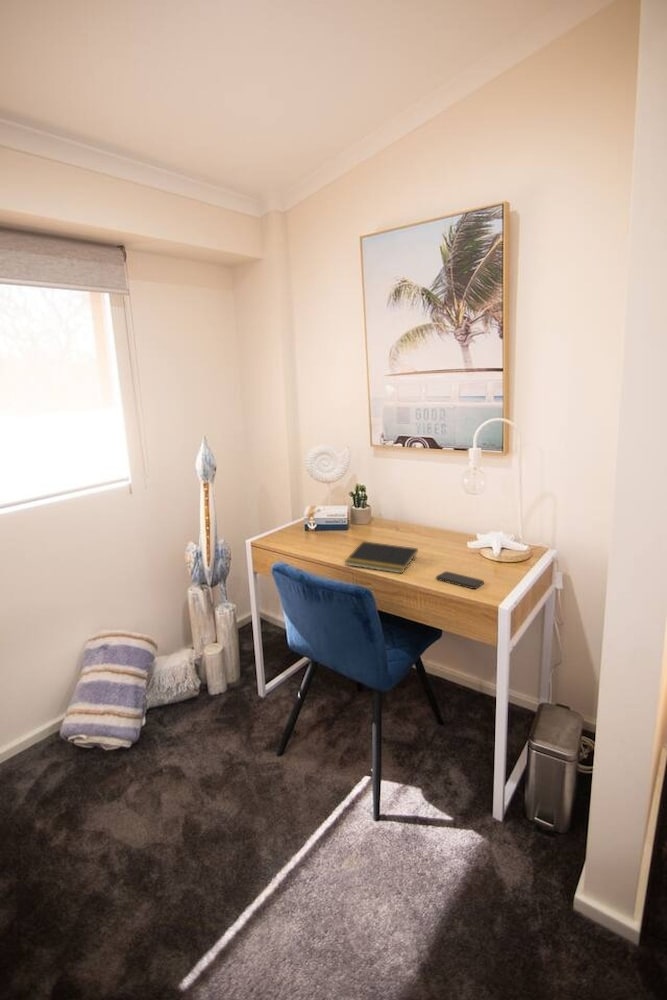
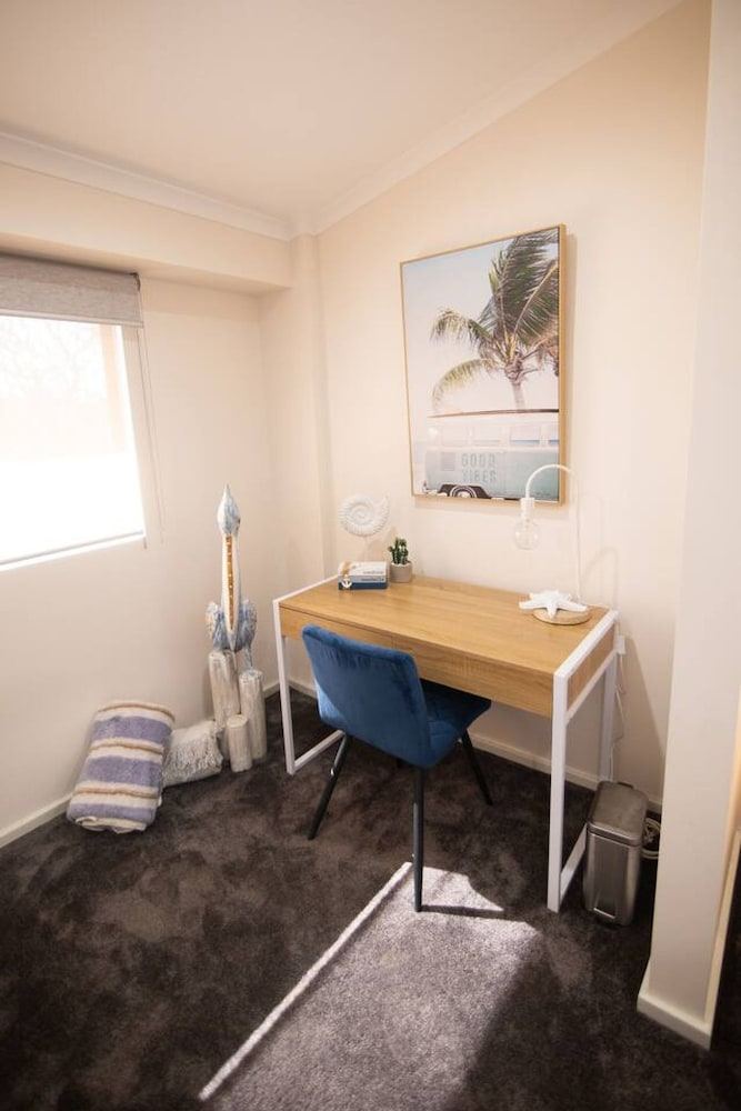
- smartphone [435,570,485,590]
- notepad [343,540,419,574]
